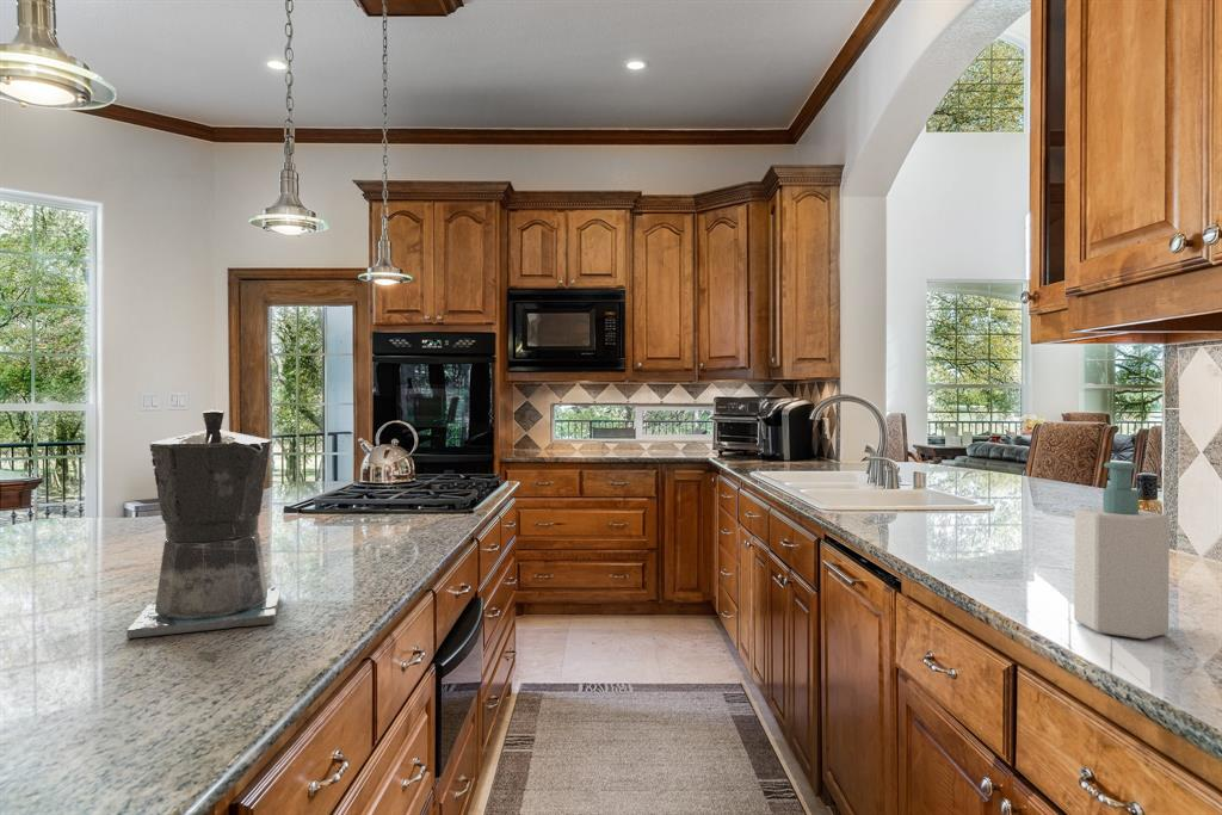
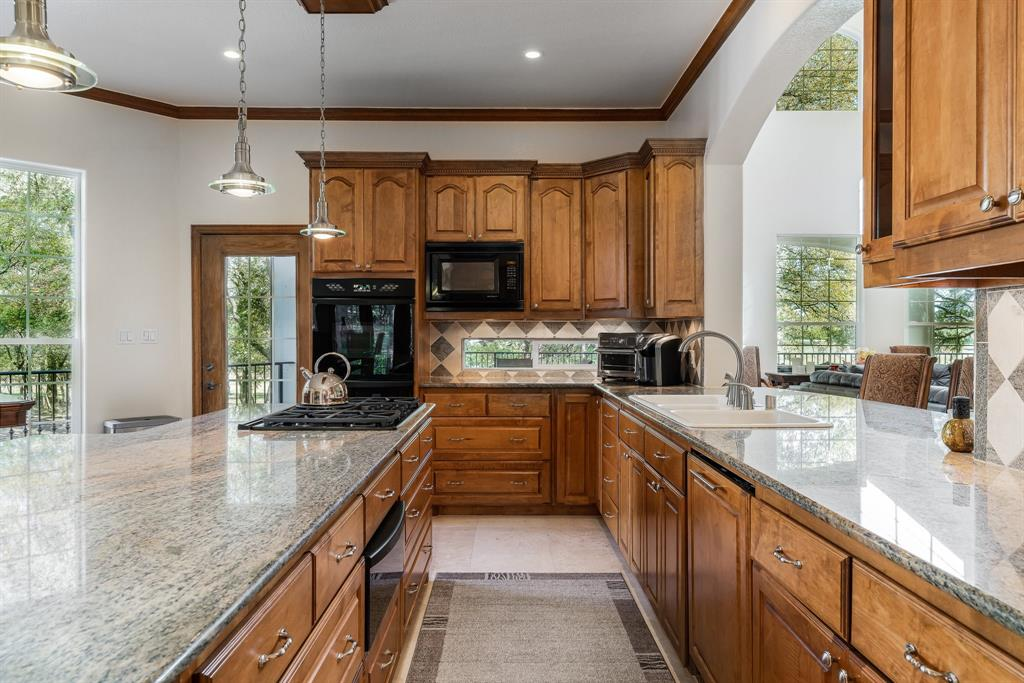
- coffee maker [125,408,280,640]
- soap bottle [1073,461,1171,641]
